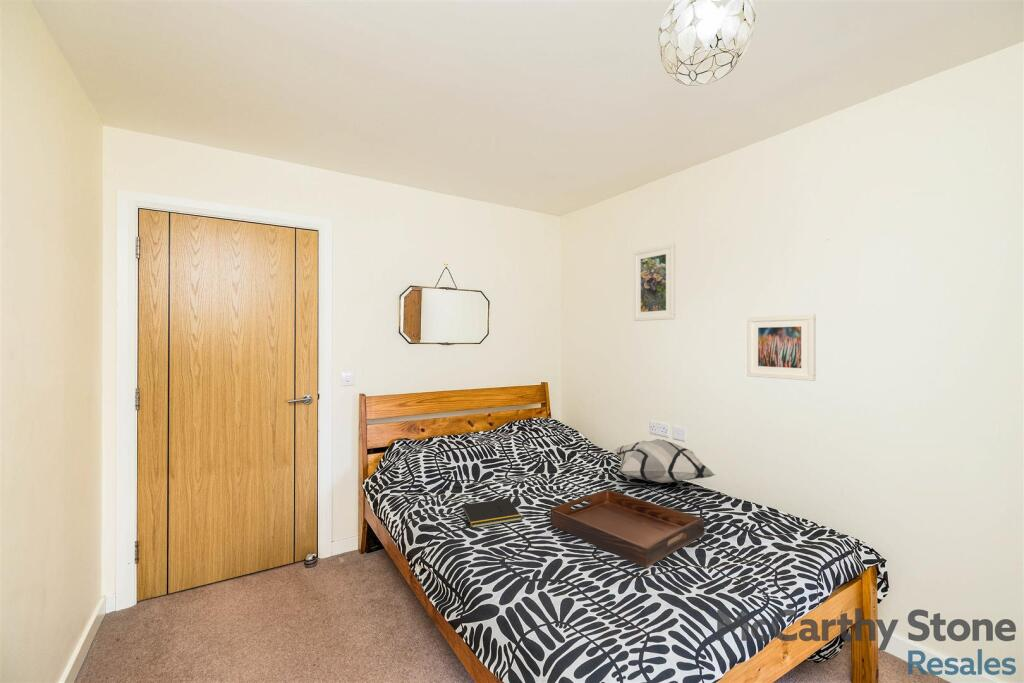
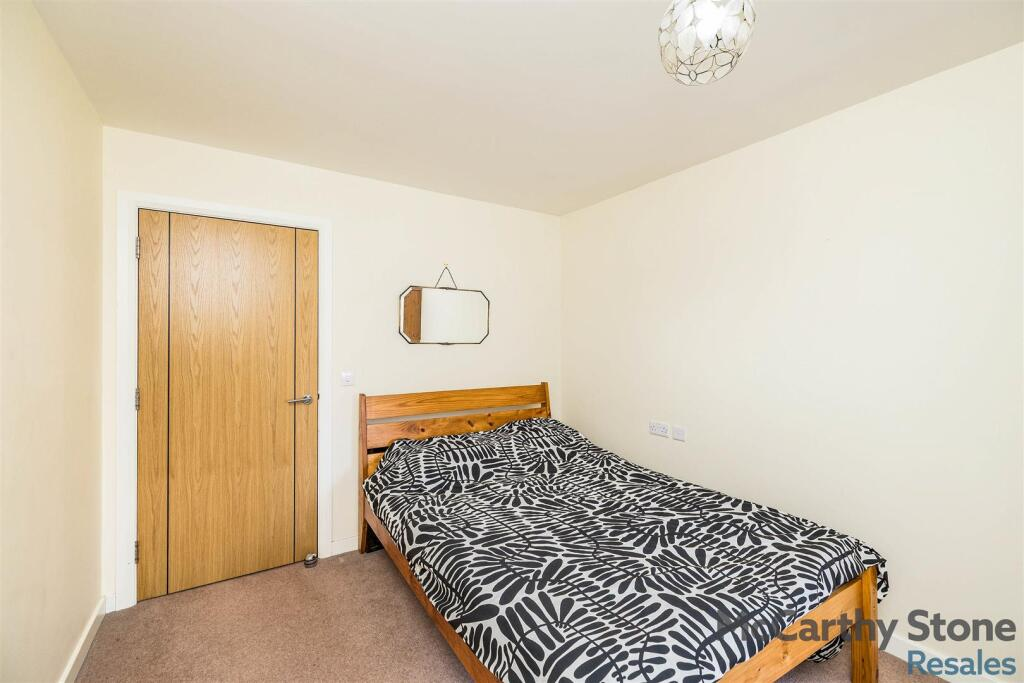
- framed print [746,313,817,382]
- decorative pillow [613,438,716,484]
- serving tray [549,488,705,569]
- notepad [460,497,523,529]
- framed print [633,242,676,322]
